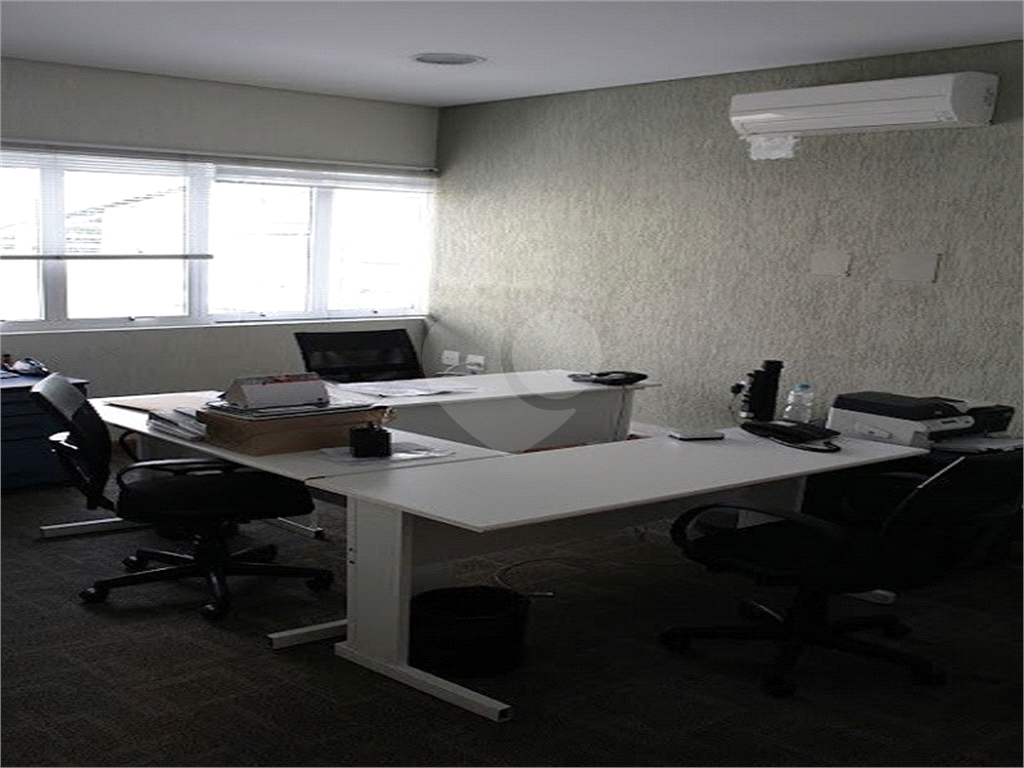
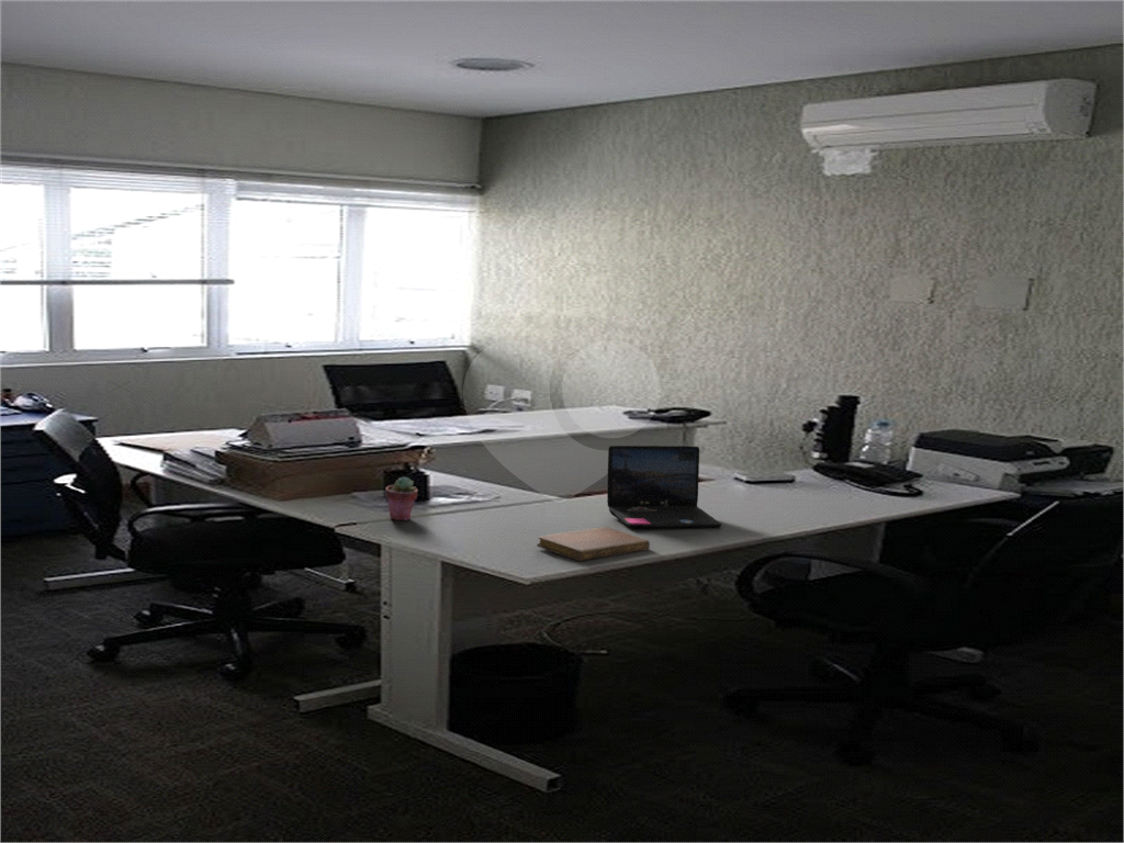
+ laptop [606,445,722,529]
+ potted succulent [384,475,419,521]
+ notebook [536,526,651,562]
